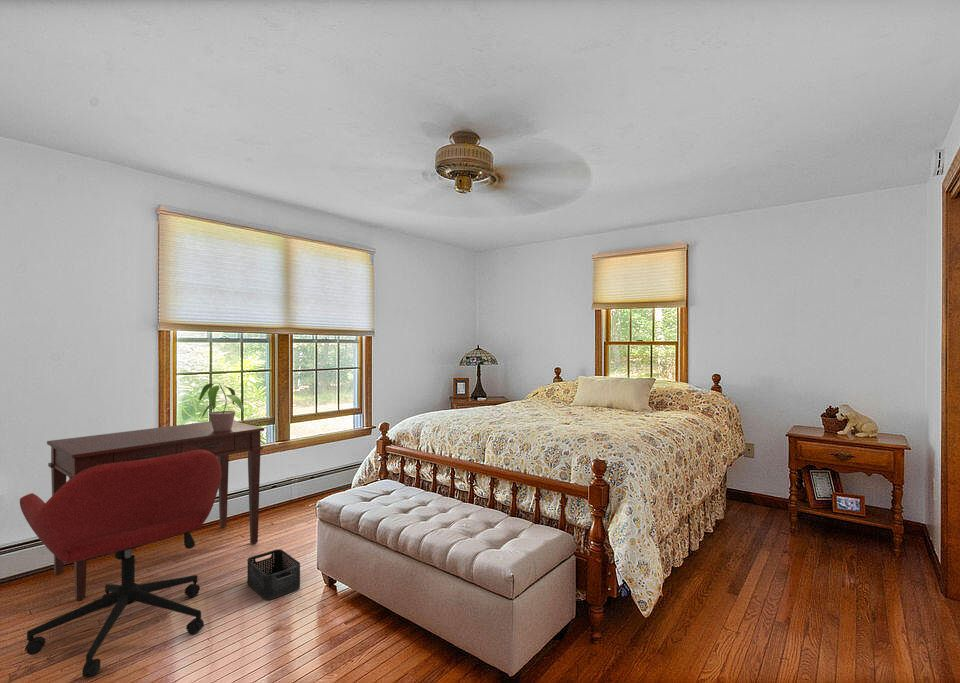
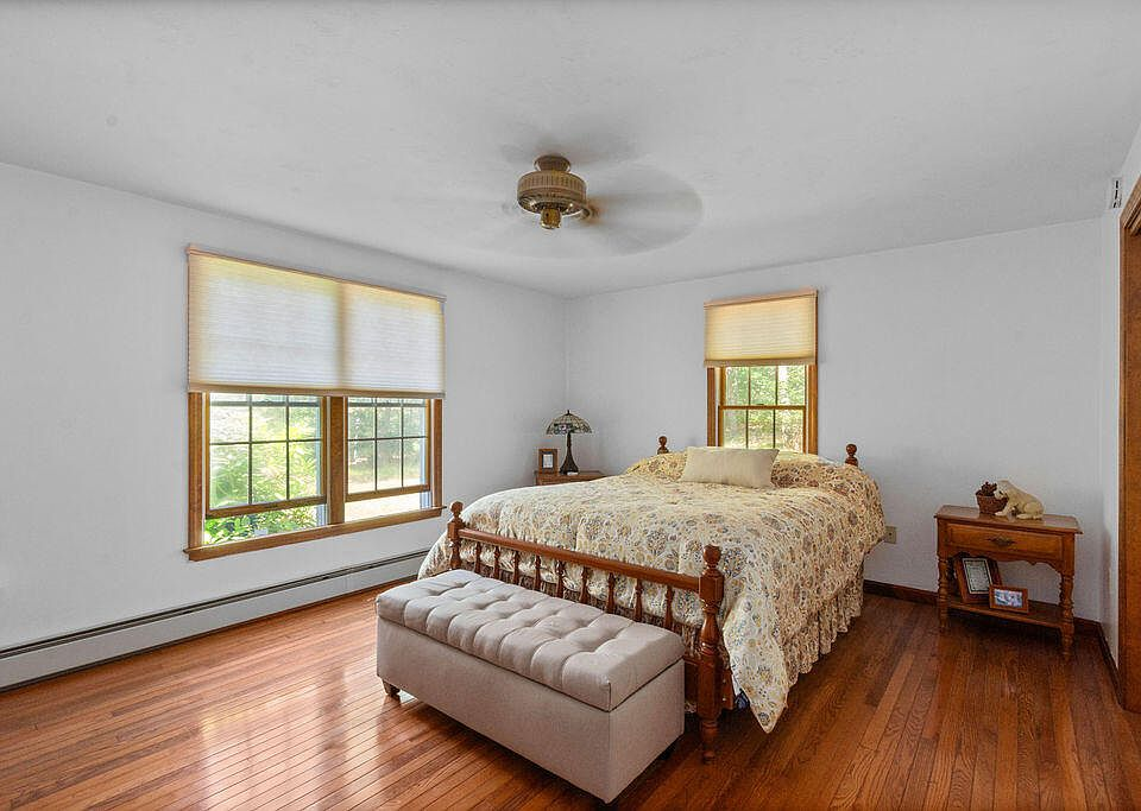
- desk [46,420,265,602]
- potted plant [198,382,245,431]
- storage bin [246,548,301,601]
- office chair [19,450,222,678]
